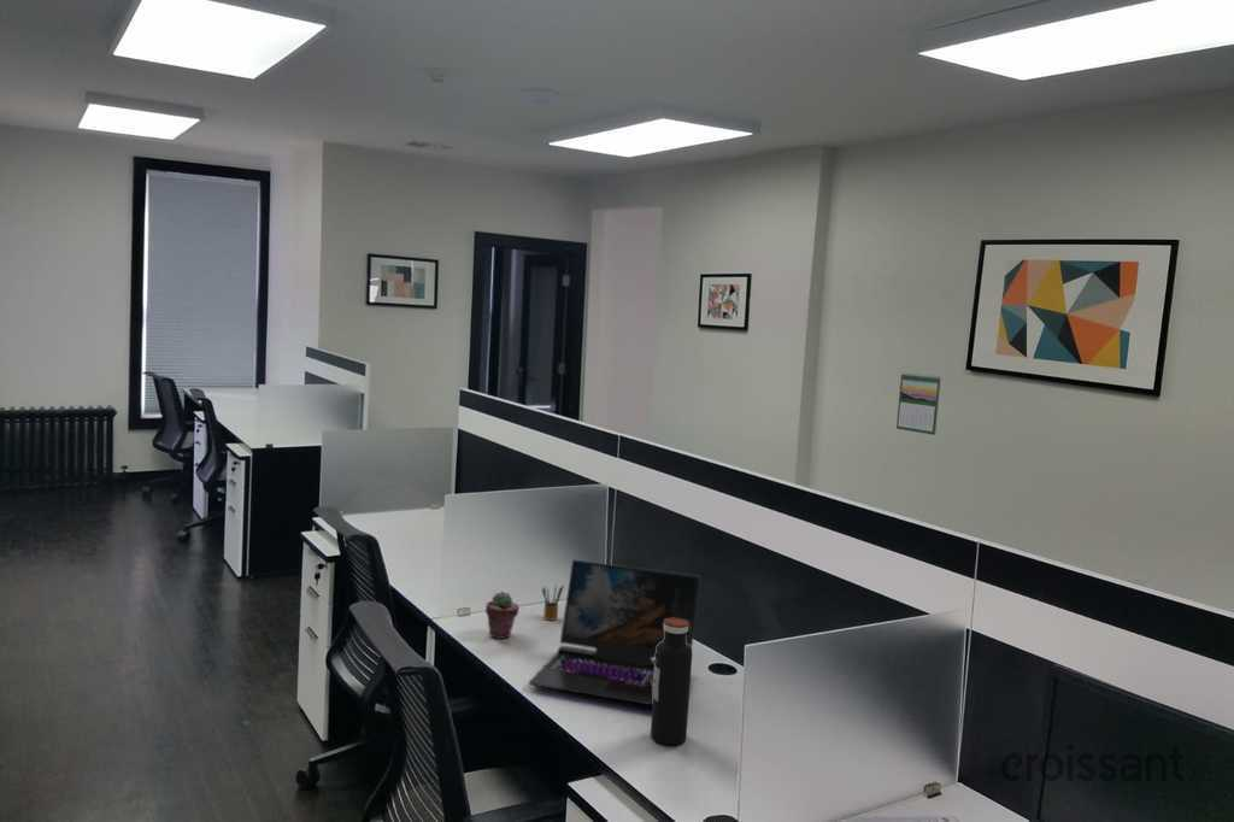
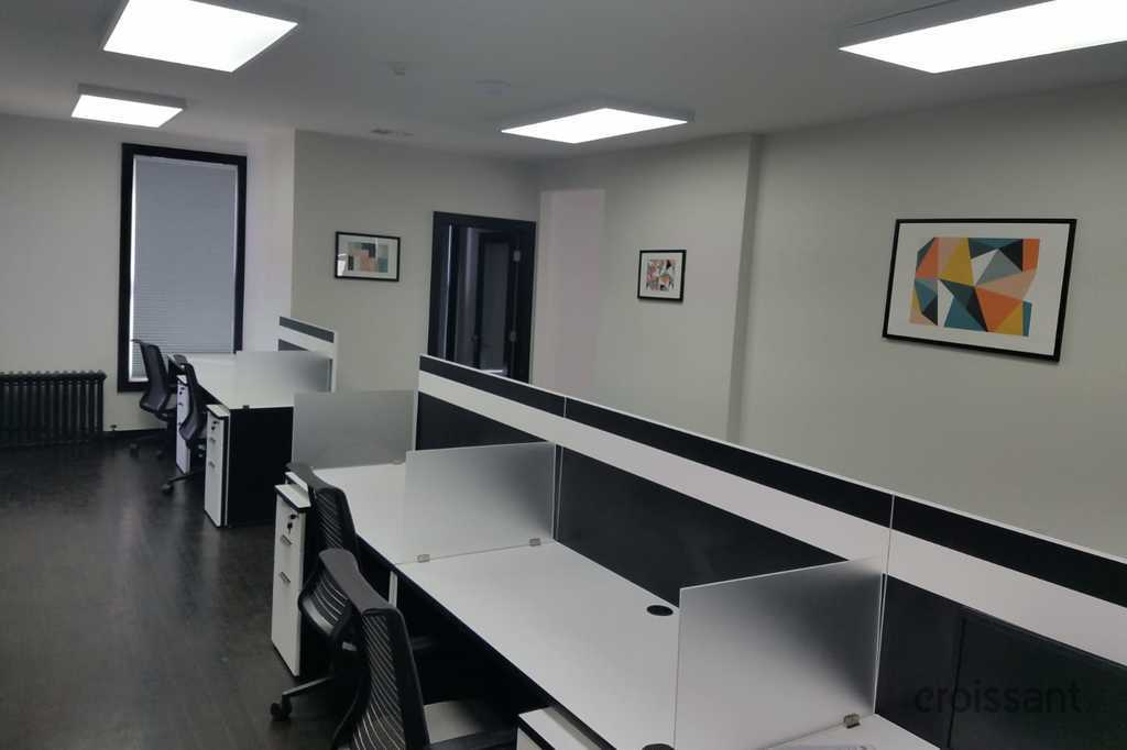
- water bottle [650,617,693,746]
- potted succulent [484,591,521,640]
- pencil box [541,583,565,621]
- calendar [895,372,942,436]
- laptop [528,558,701,706]
